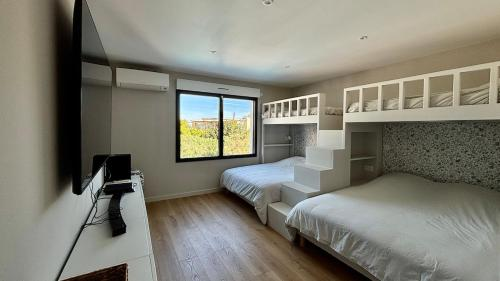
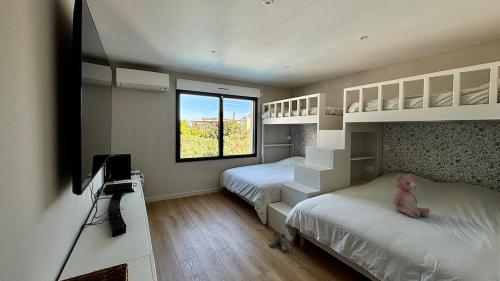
+ teddy bear [391,173,431,219]
+ boots [268,231,288,252]
